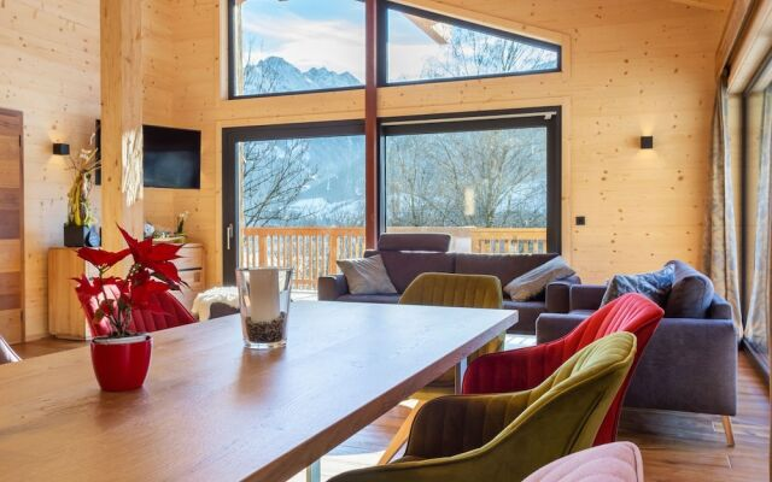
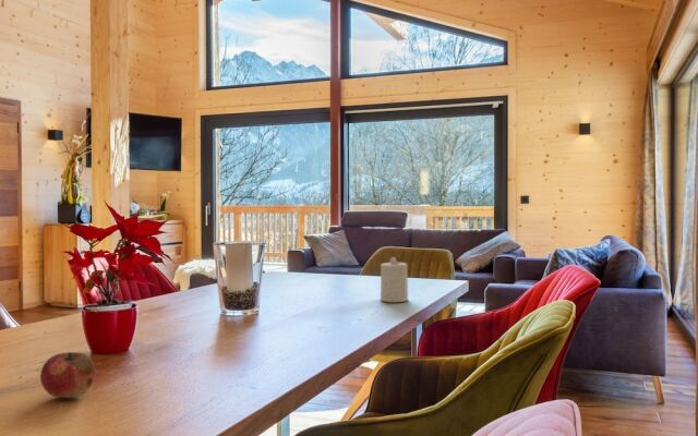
+ candle [380,256,409,303]
+ fruit [39,351,96,399]
